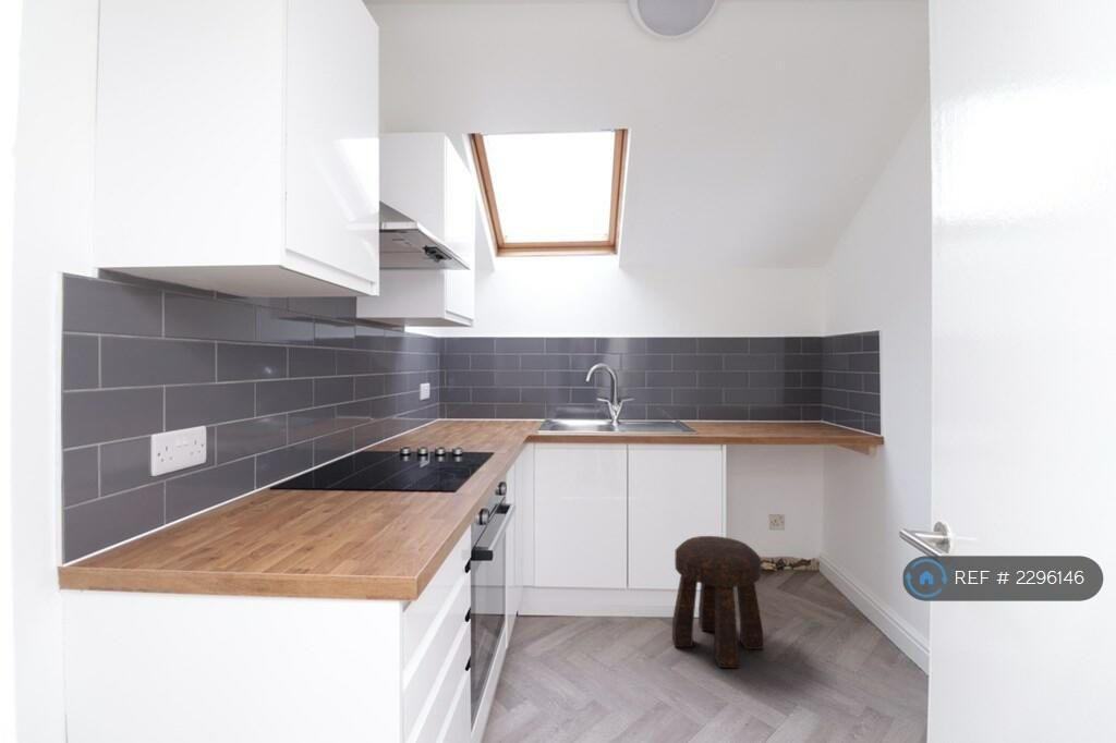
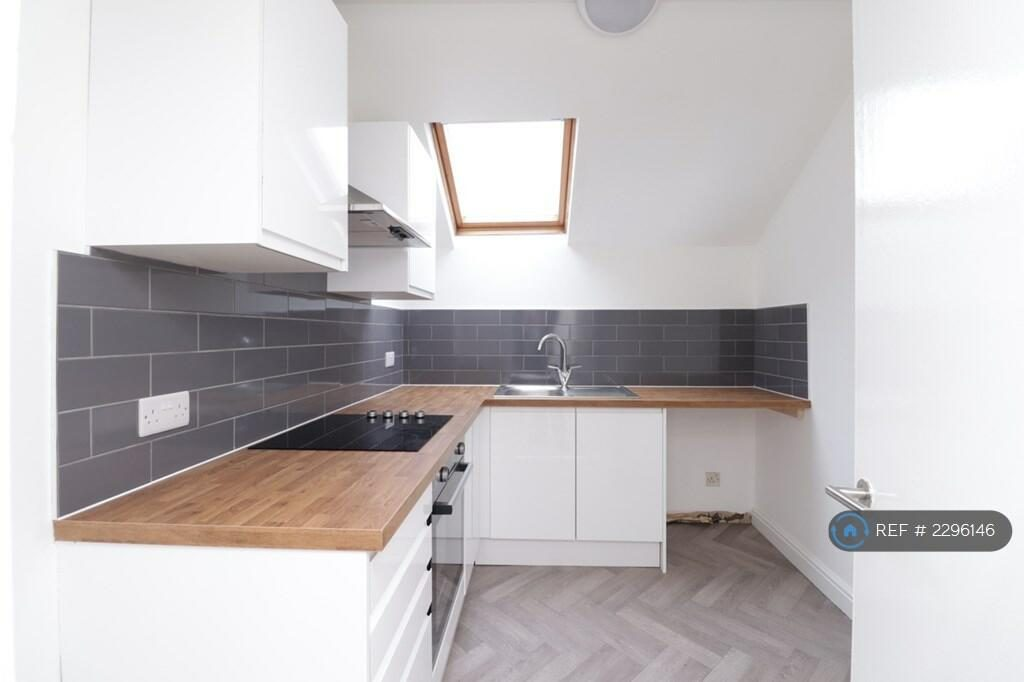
- stool [671,535,764,669]
